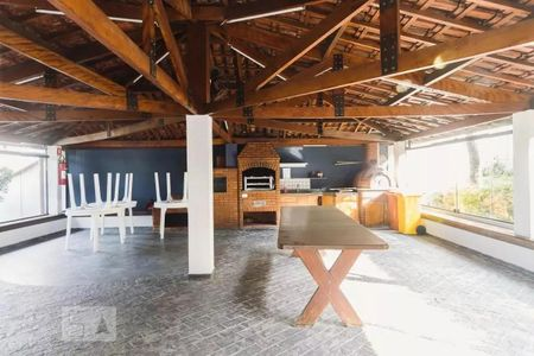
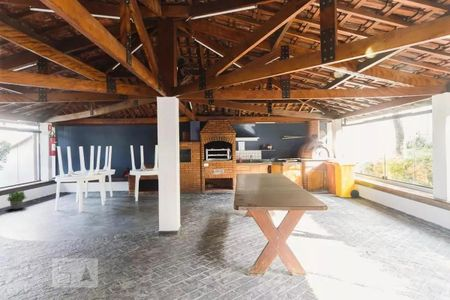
+ potted plant [6,189,27,210]
